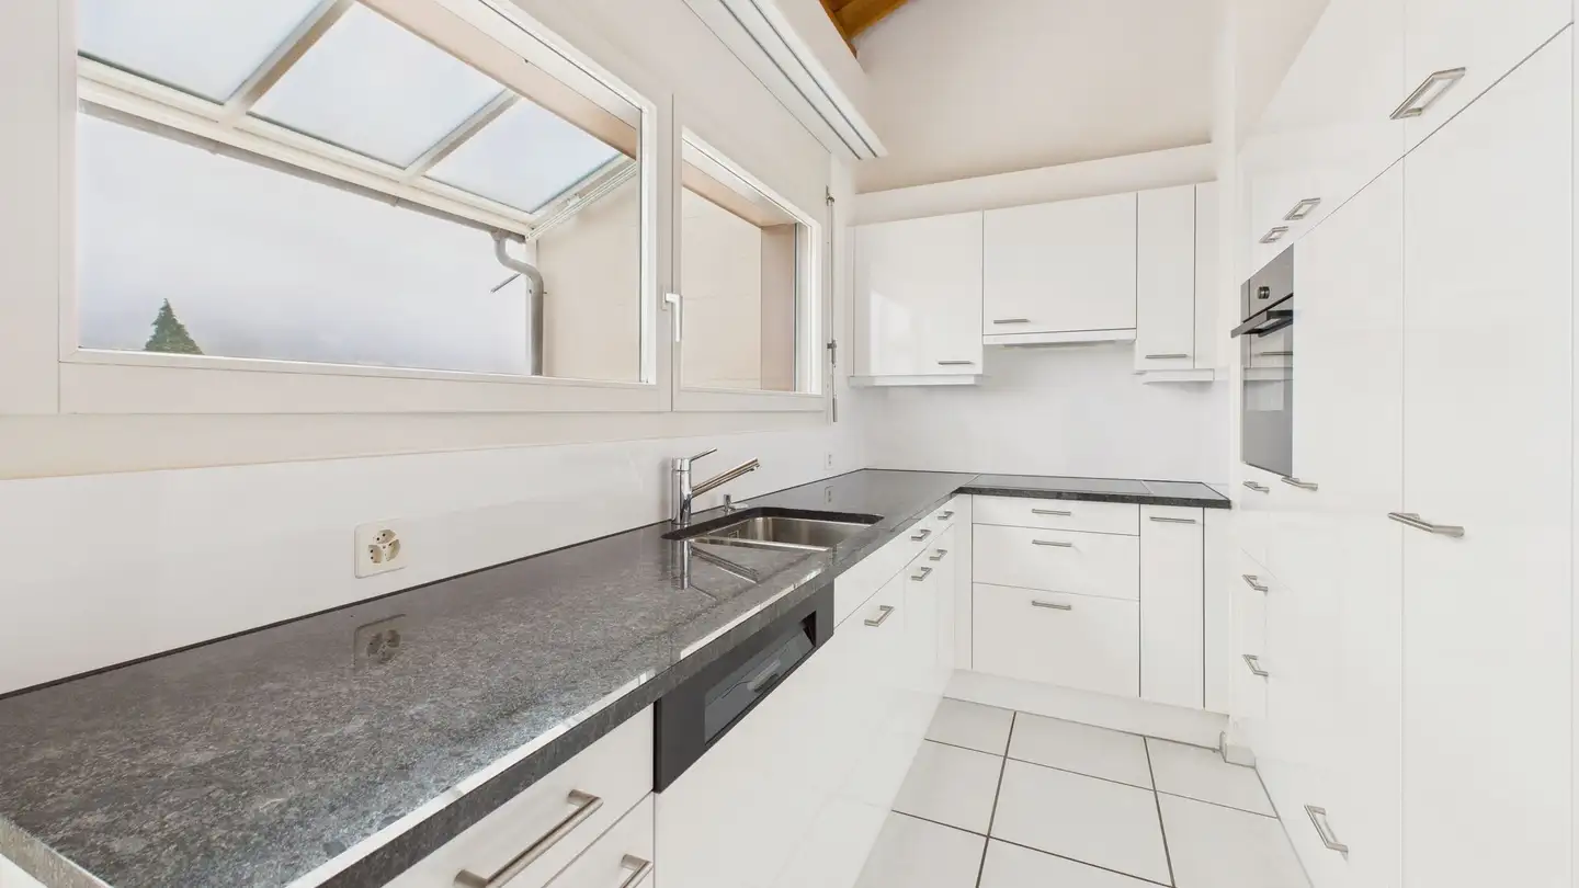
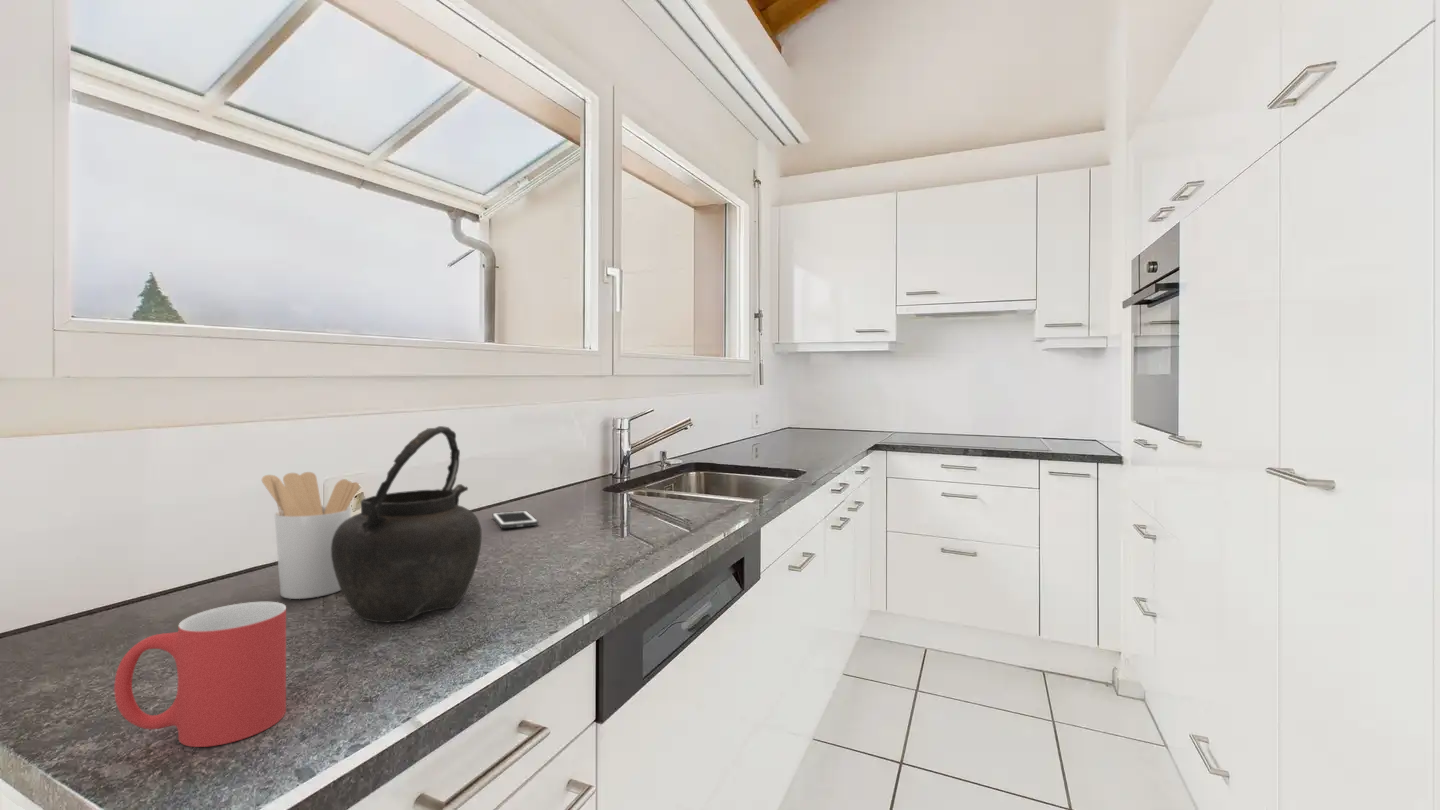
+ utensil holder [261,471,360,600]
+ kettle [331,425,483,624]
+ cell phone [492,510,539,529]
+ mug [113,601,287,748]
